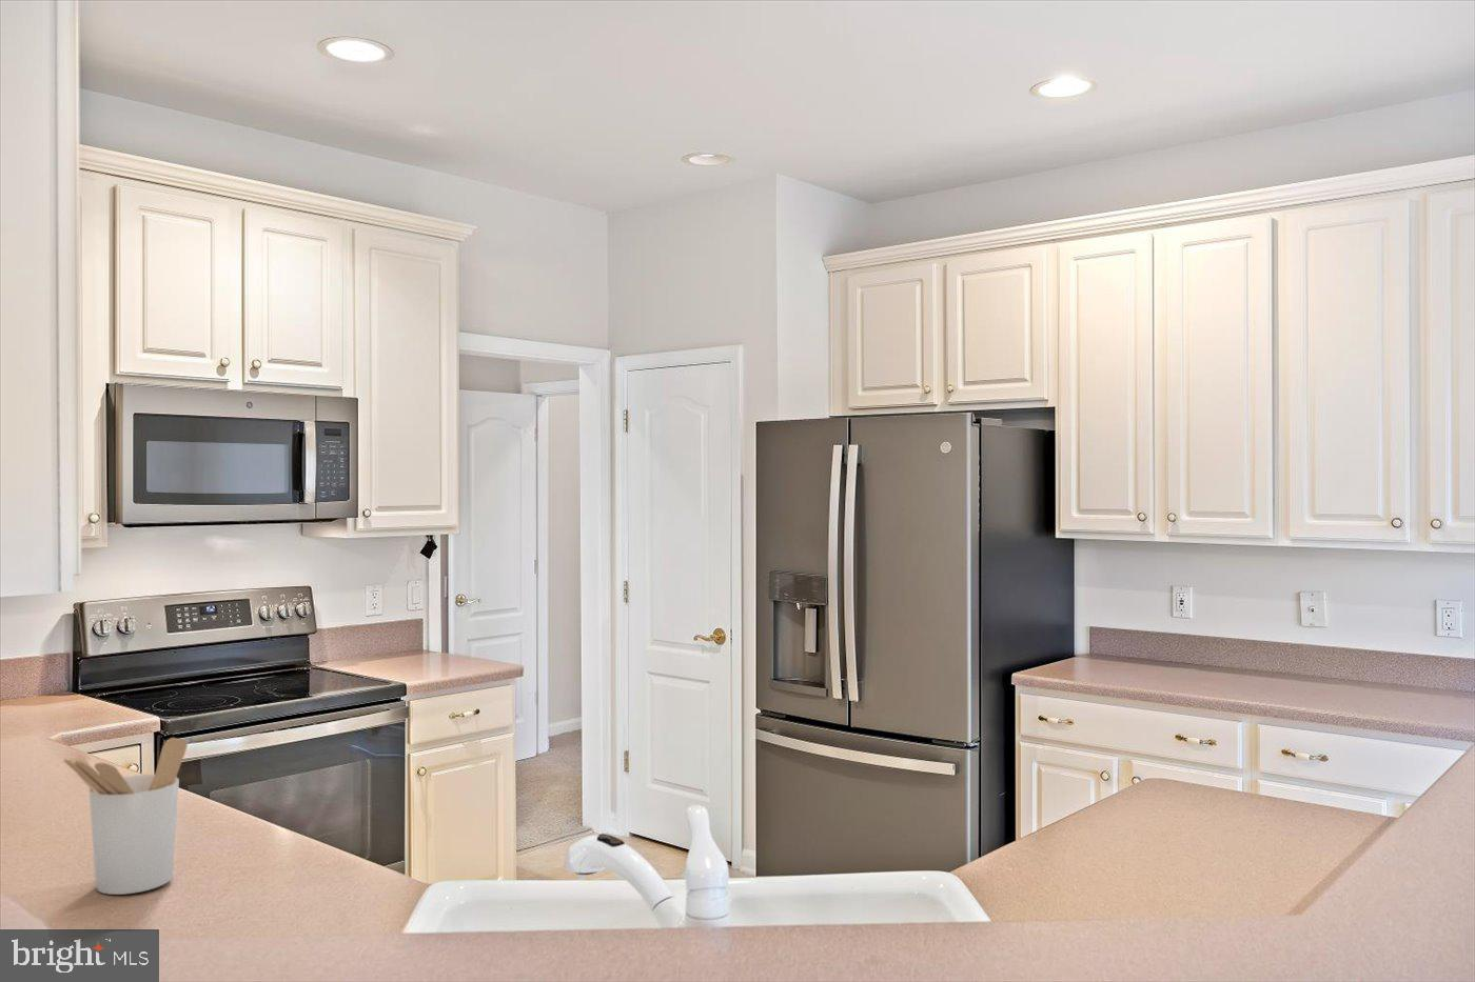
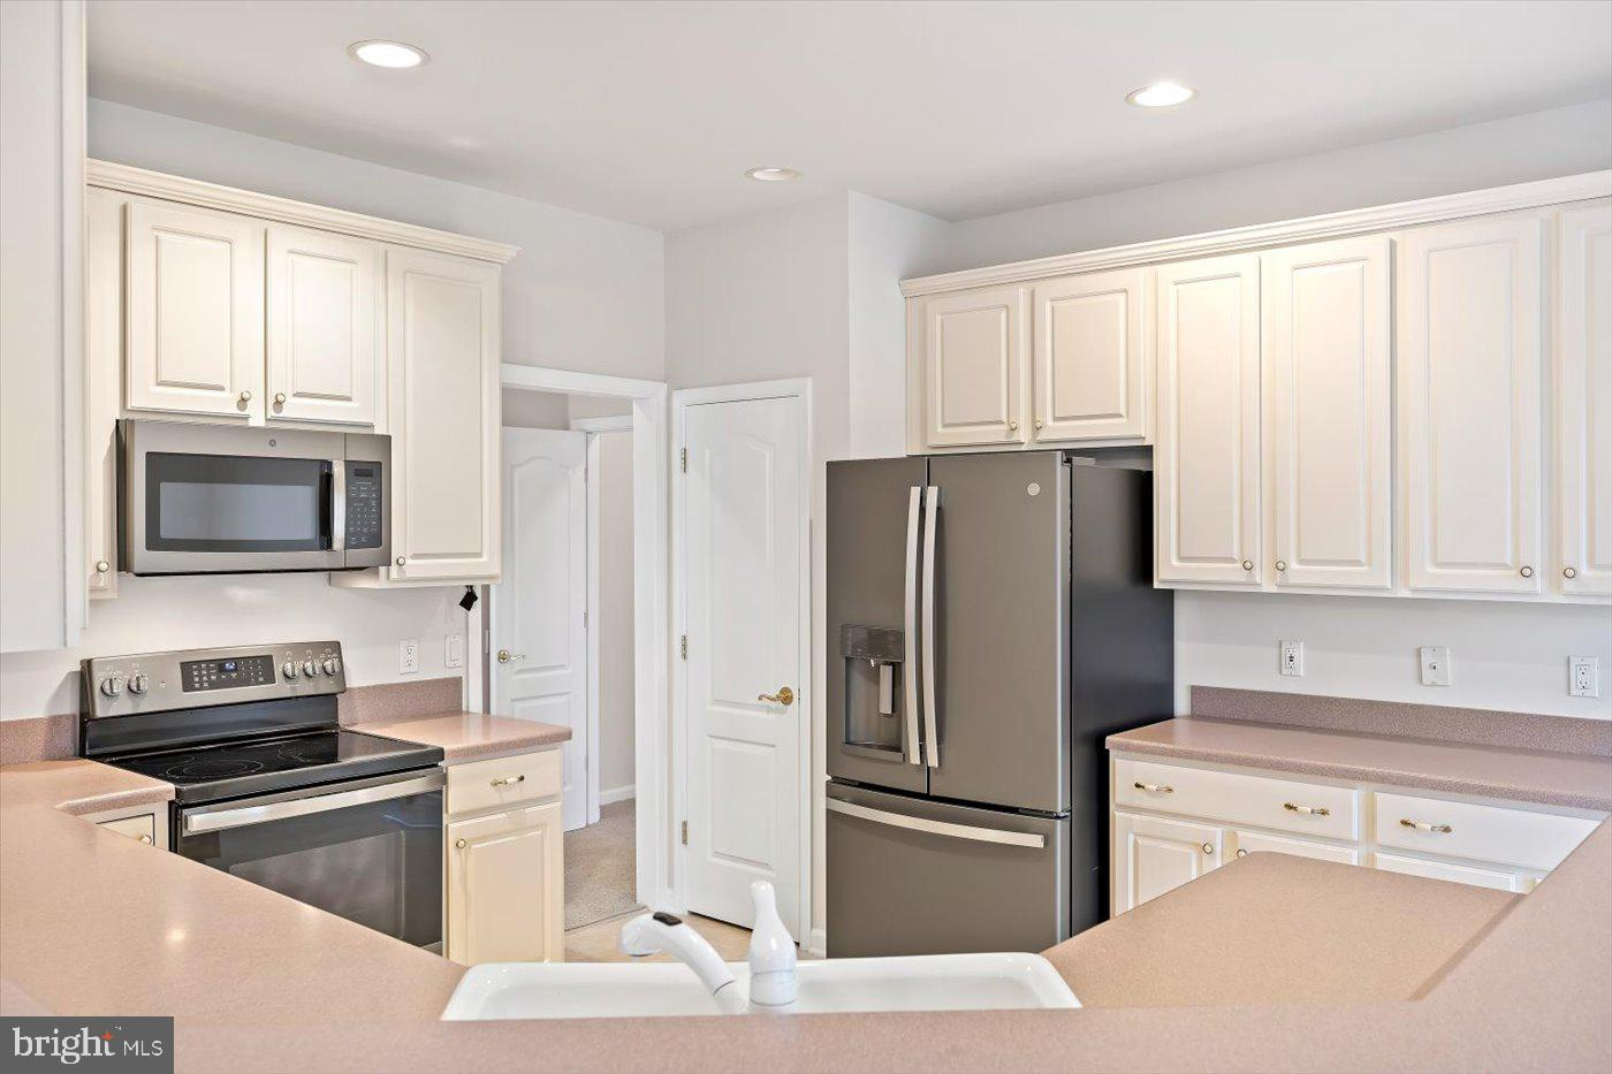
- utensil holder [63,736,189,895]
